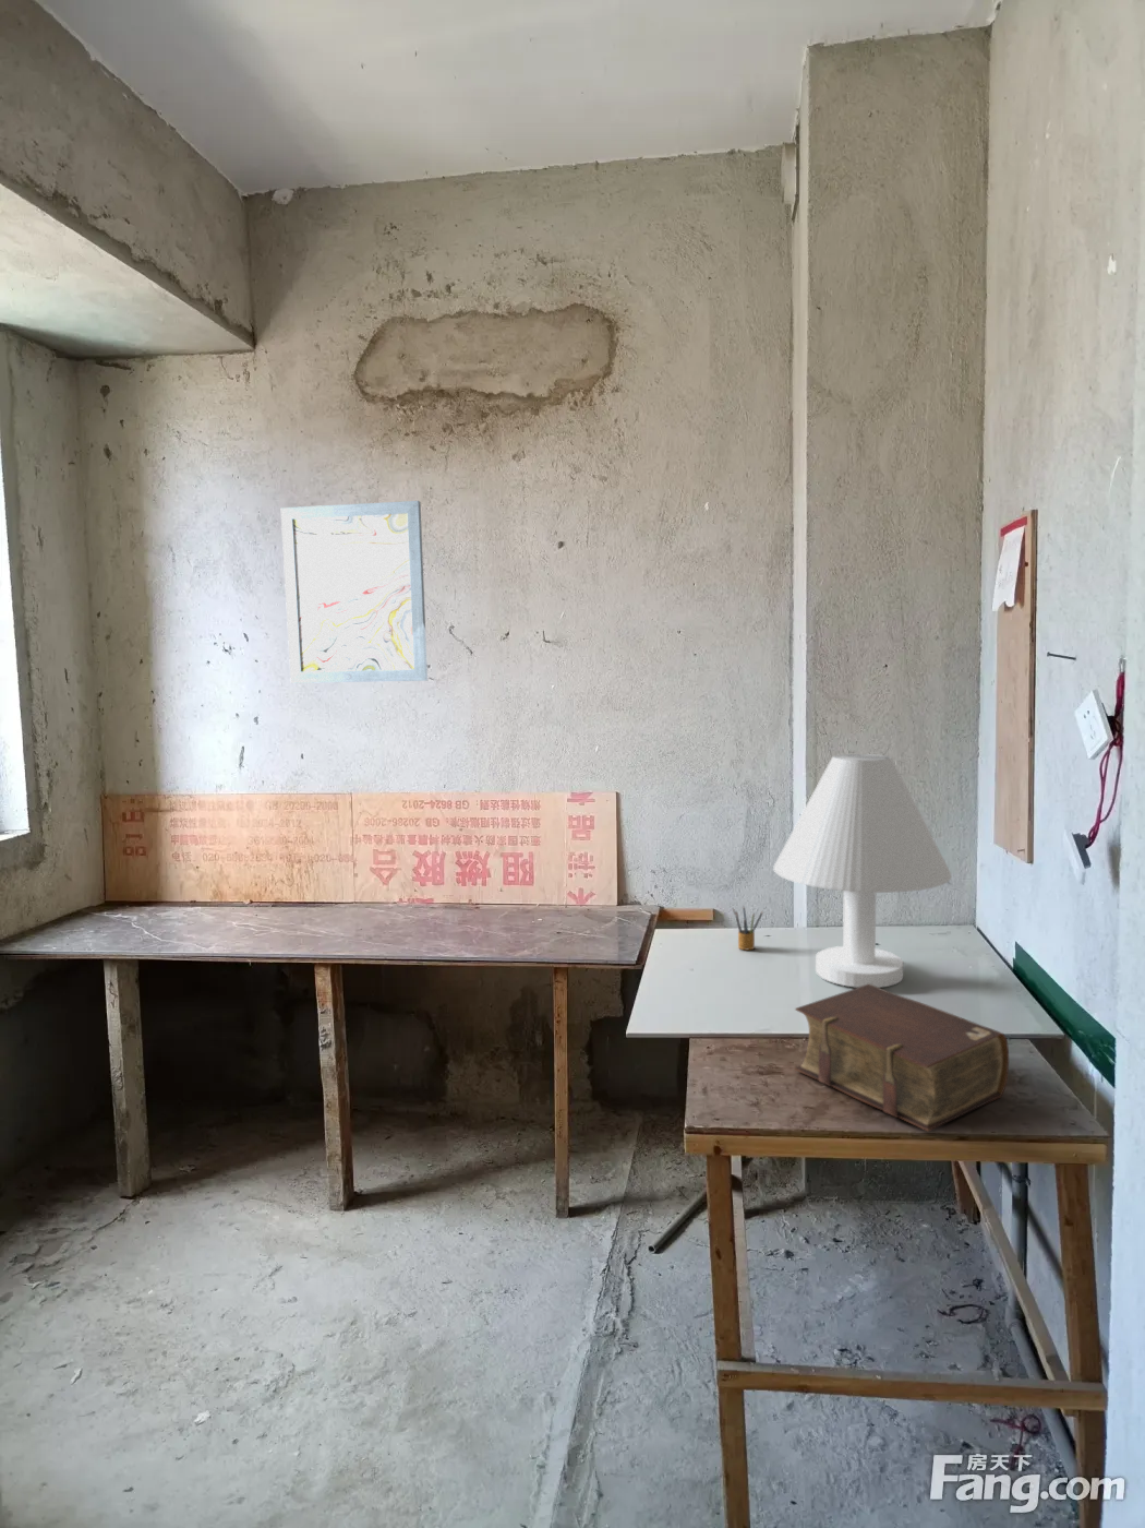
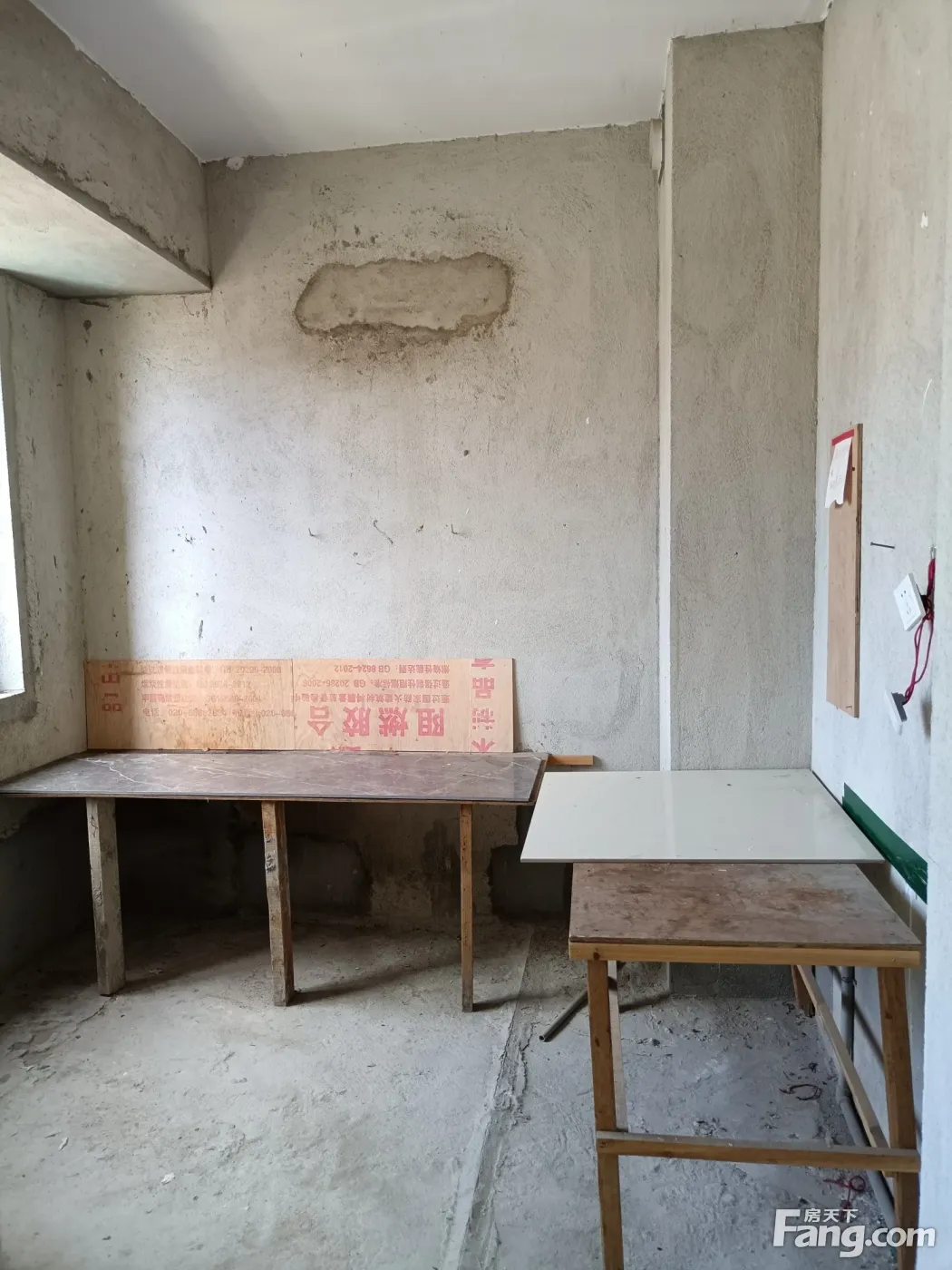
- bible [794,984,1010,1132]
- table lamp [772,753,953,989]
- wall art [280,499,428,685]
- pencil box [731,906,765,950]
